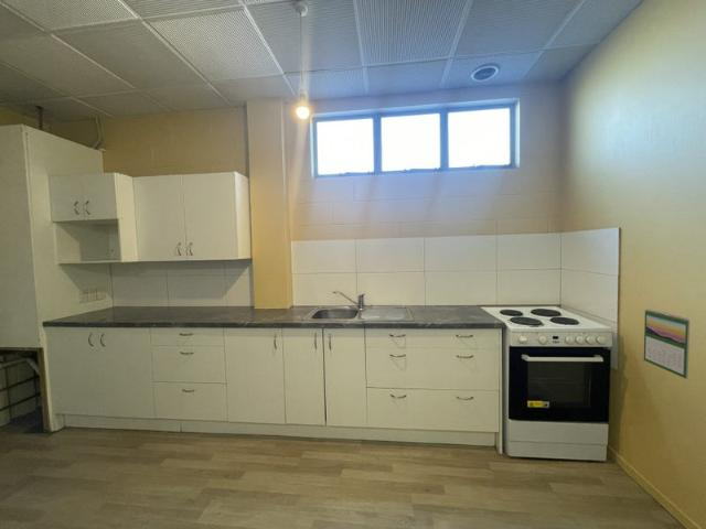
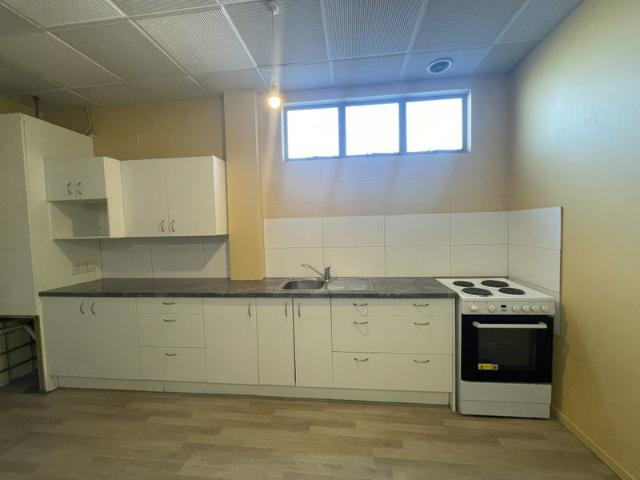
- calendar [643,307,691,380]
